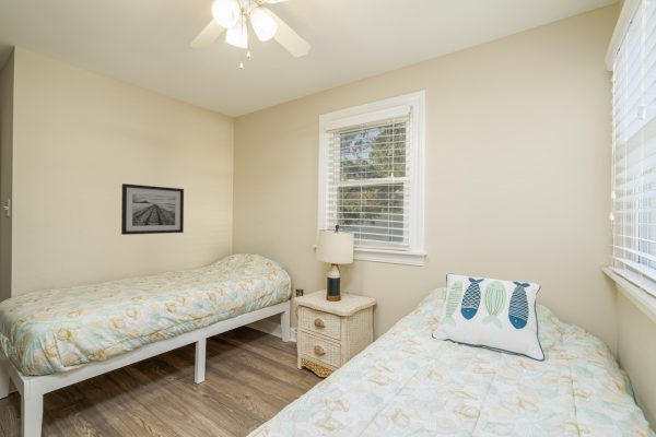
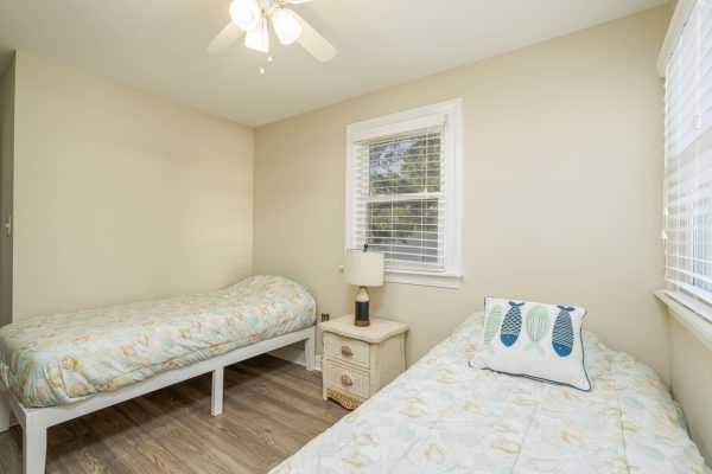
- wall art [120,182,185,236]
